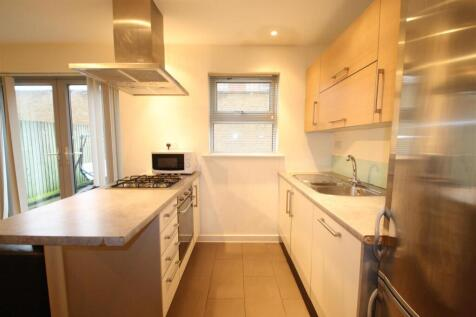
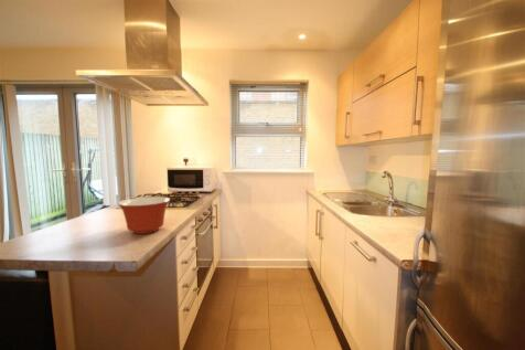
+ mixing bowl [116,195,171,235]
